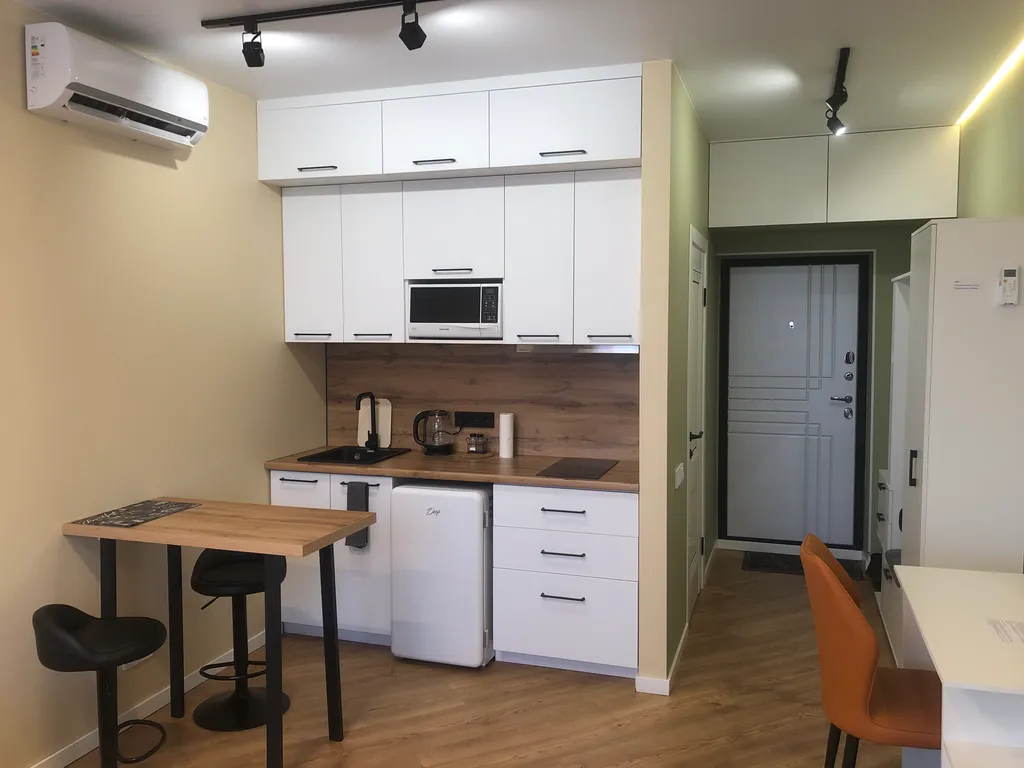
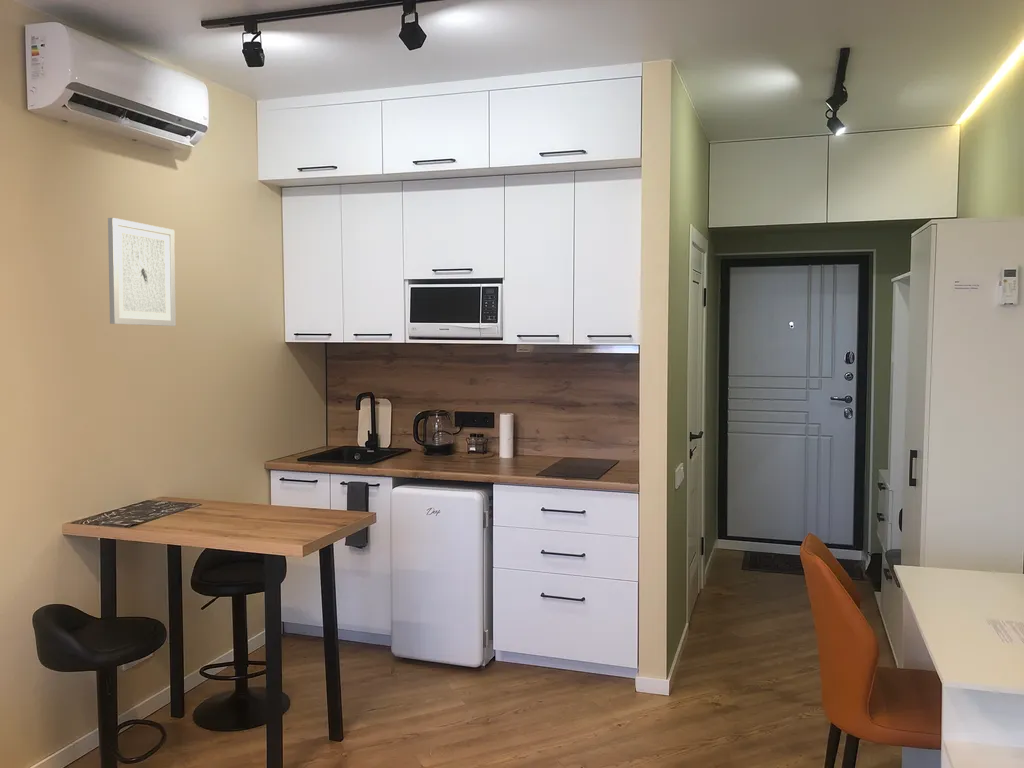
+ wall art [107,217,177,327]
